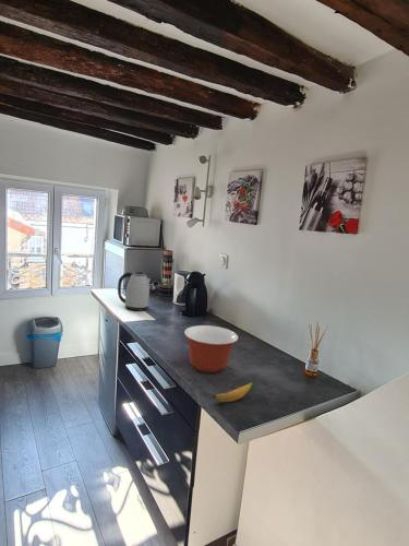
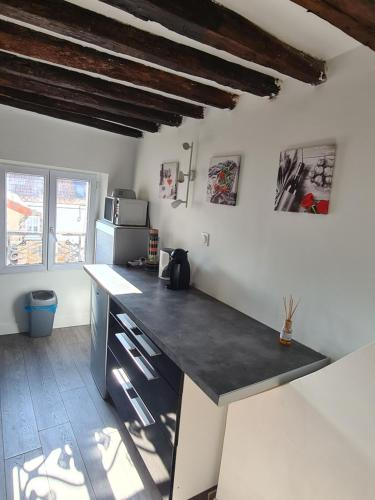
- mixing bowl [183,324,239,373]
- banana [212,380,254,403]
- kettle [117,271,152,312]
